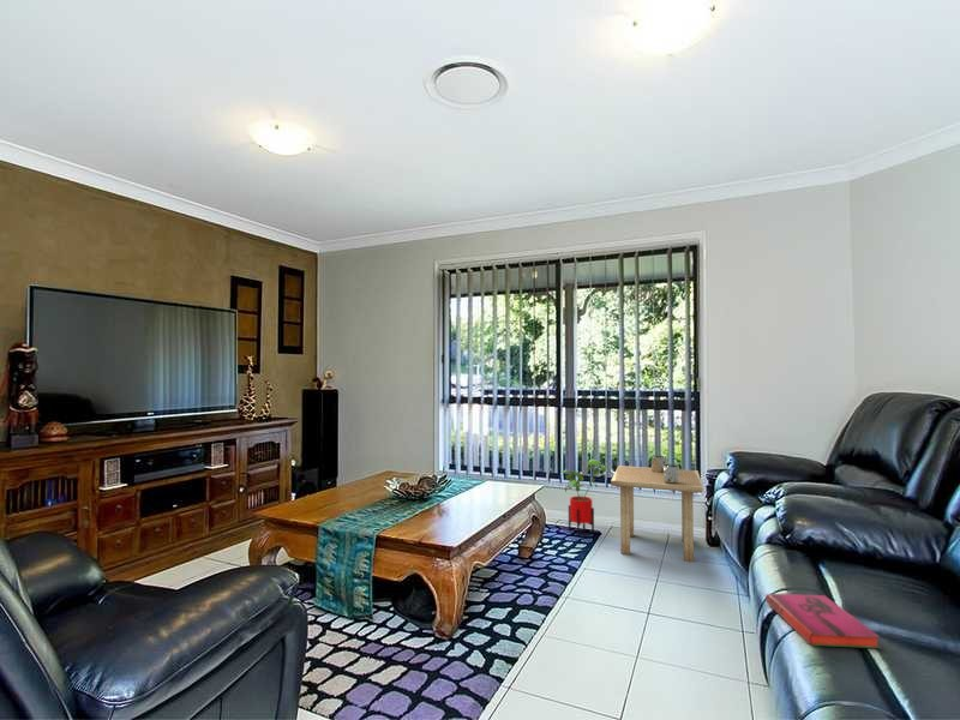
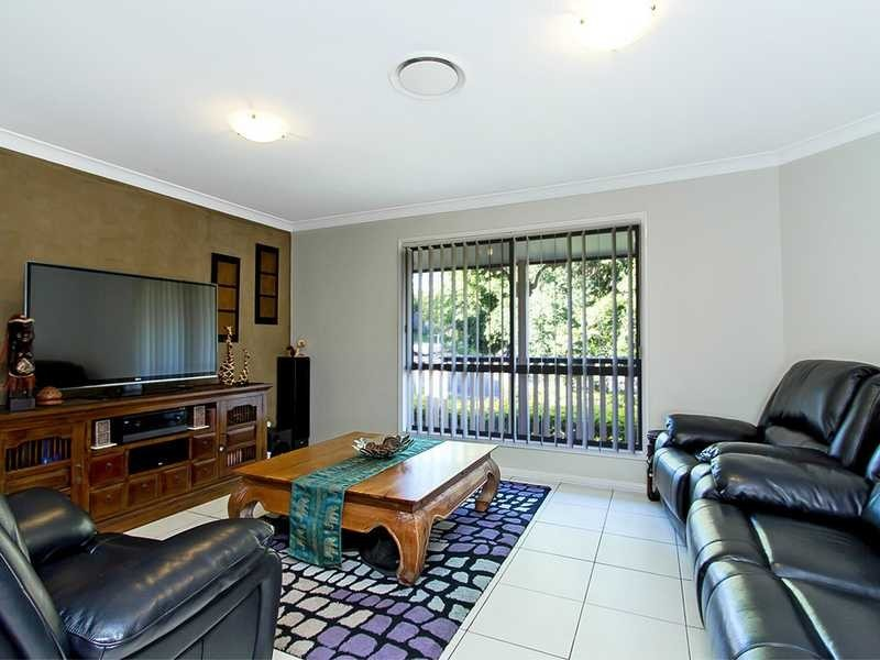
- hardback book [764,592,881,649]
- house plant [562,458,611,536]
- side table [610,455,704,563]
